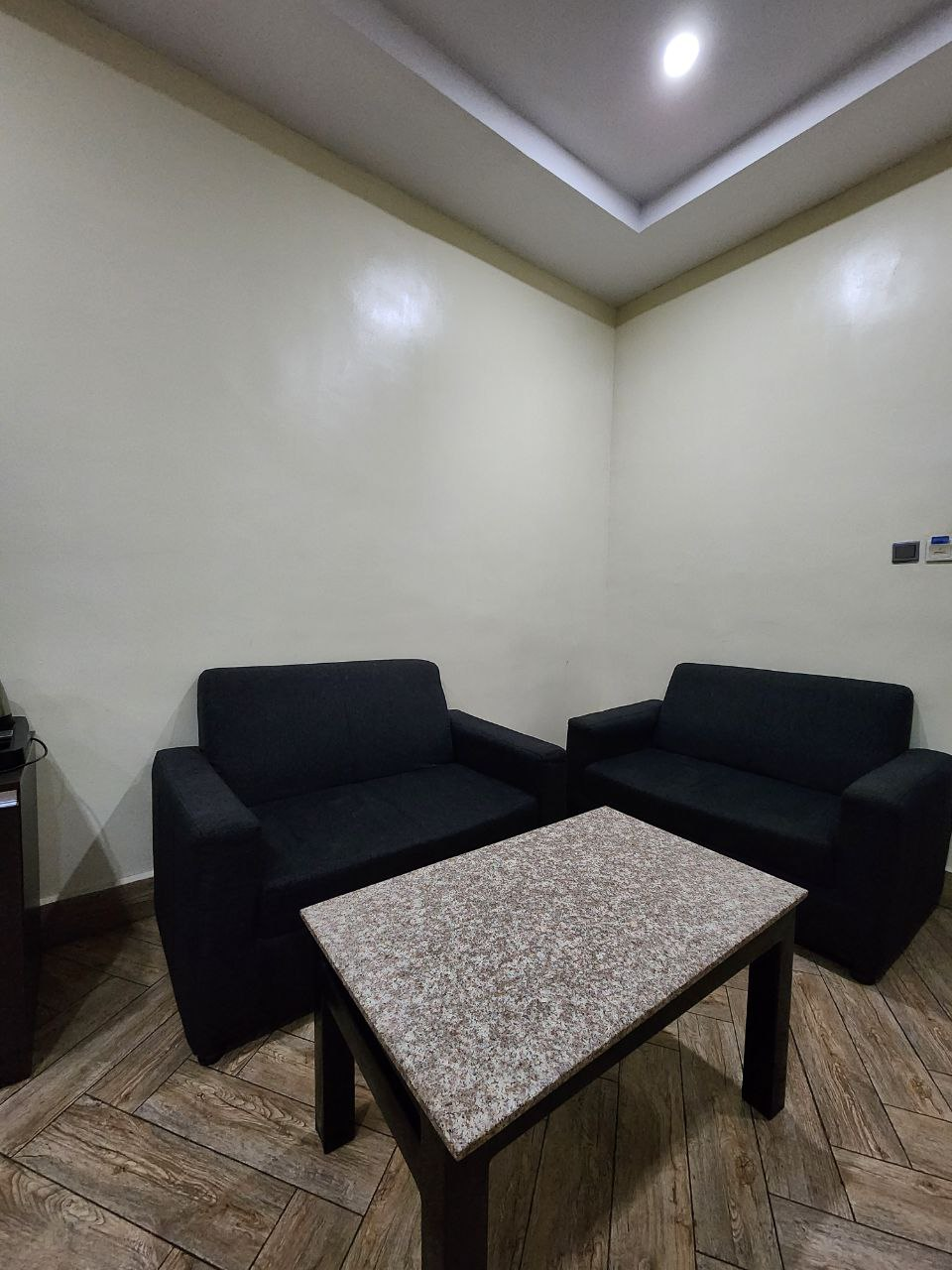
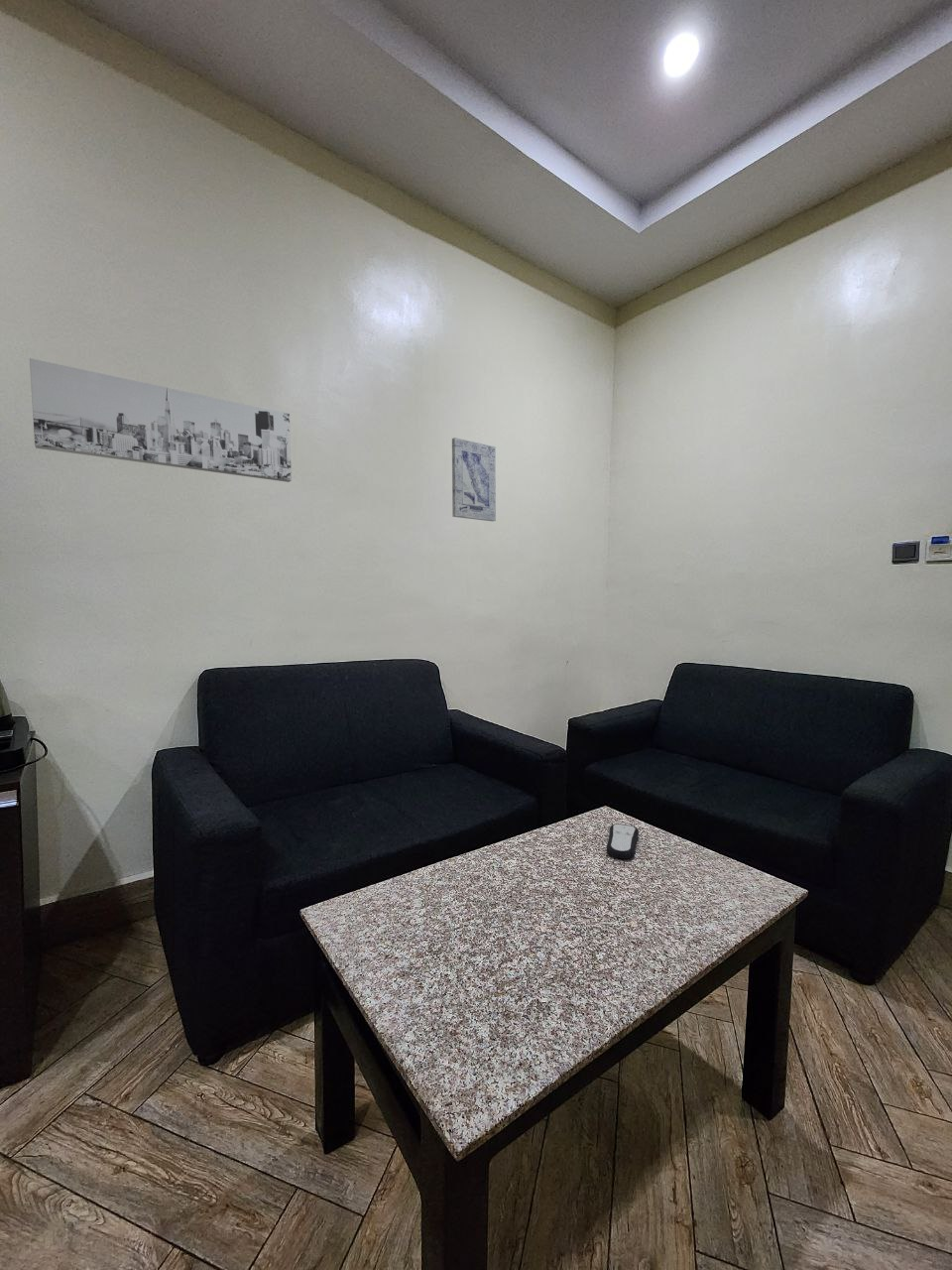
+ wall art [29,357,293,483]
+ wall art [451,437,497,522]
+ remote control [606,823,640,860]
